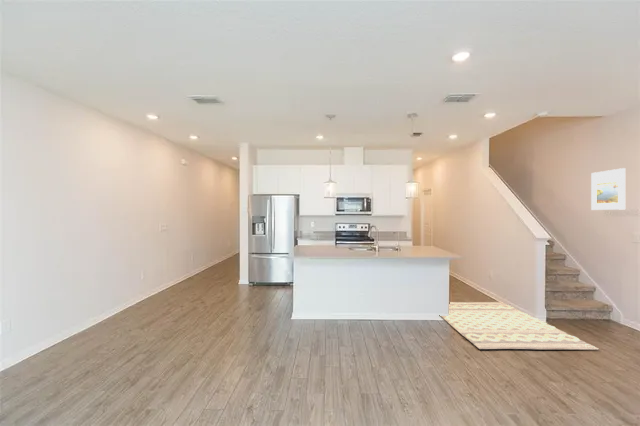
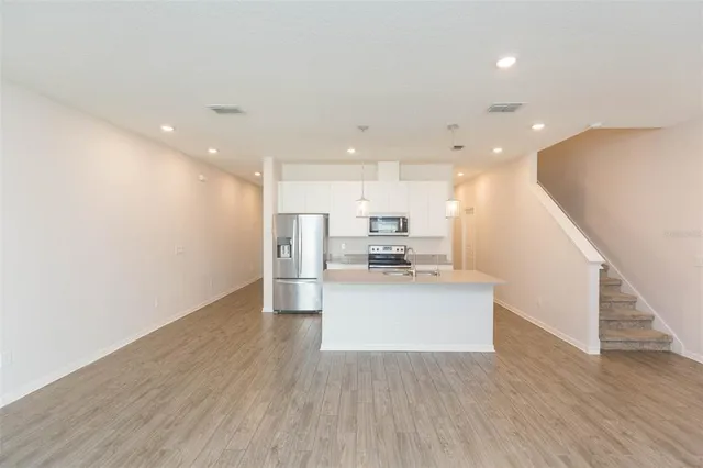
- rug [440,301,600,351]
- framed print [590,167,626,211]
